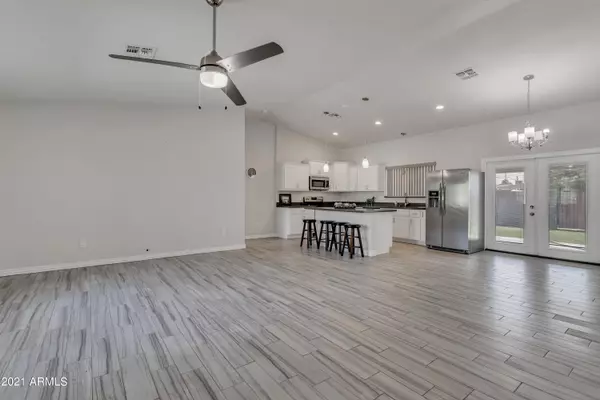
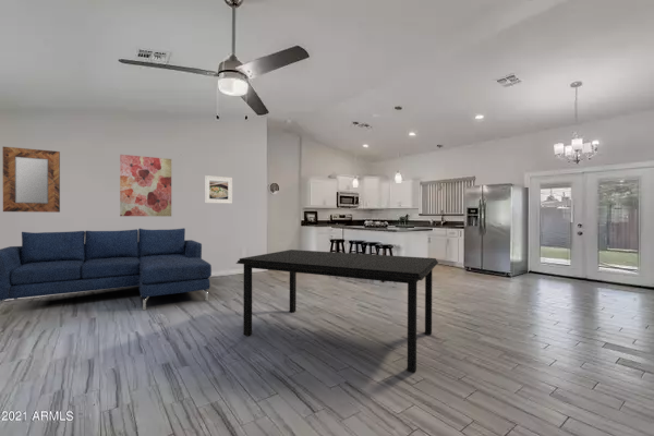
+ dining table [235,249,439,374]
+ wall art [119,154,172,217]
+ home mirror [2,146,61,214]
+ sofa [0,227,213,311]
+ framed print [204,174,233,205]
